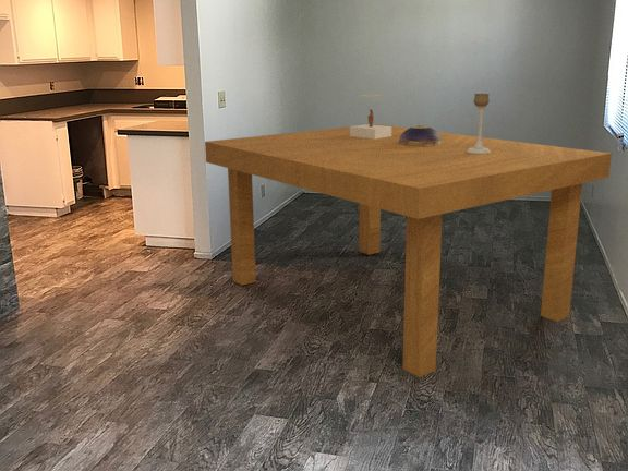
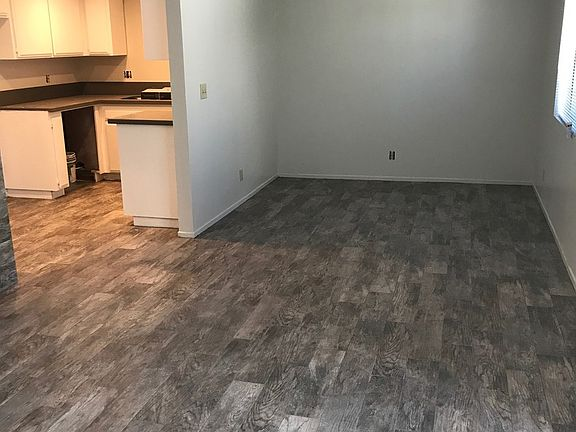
- dining table [204,123,613,378]
- vase [349,94,391,138]
- candle holder [467,93,491,154]
- decorative bowl [398,124,442,146]
